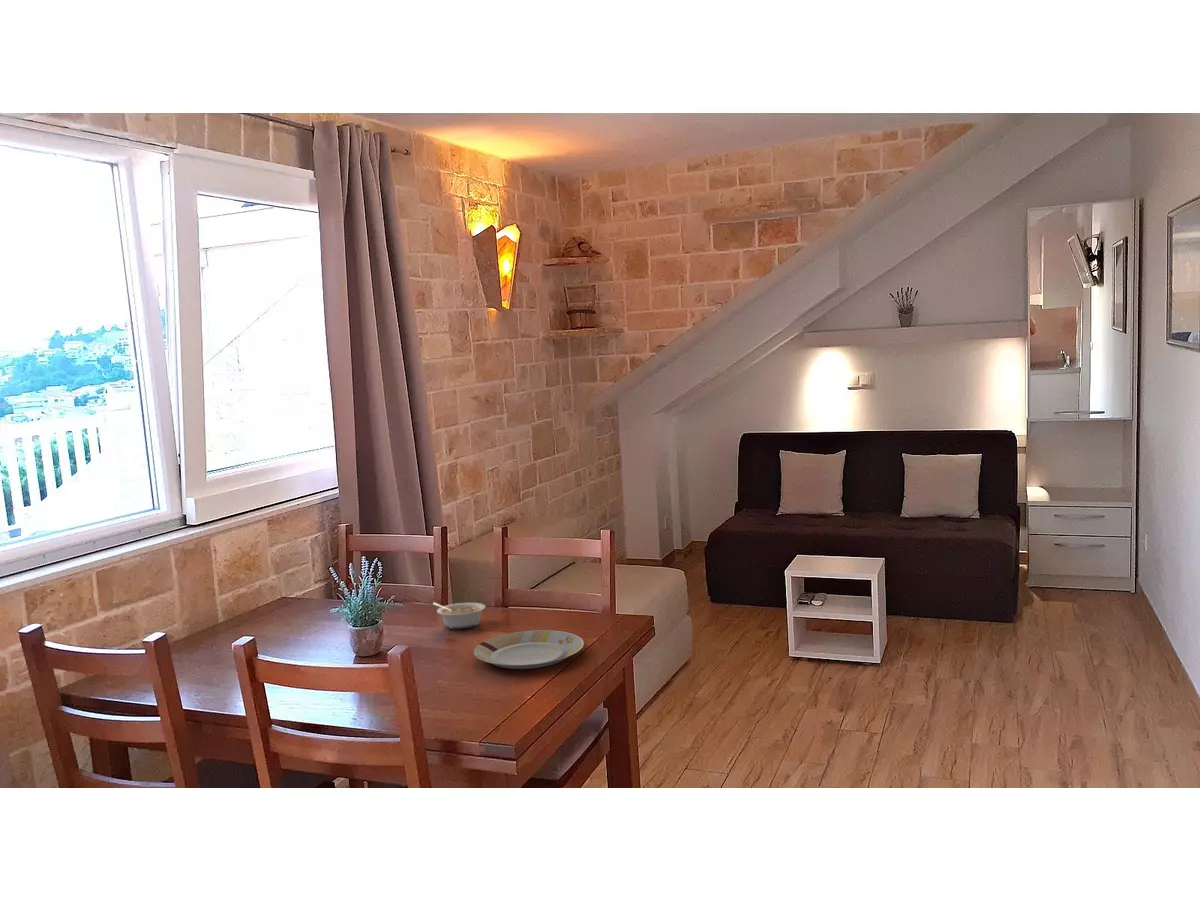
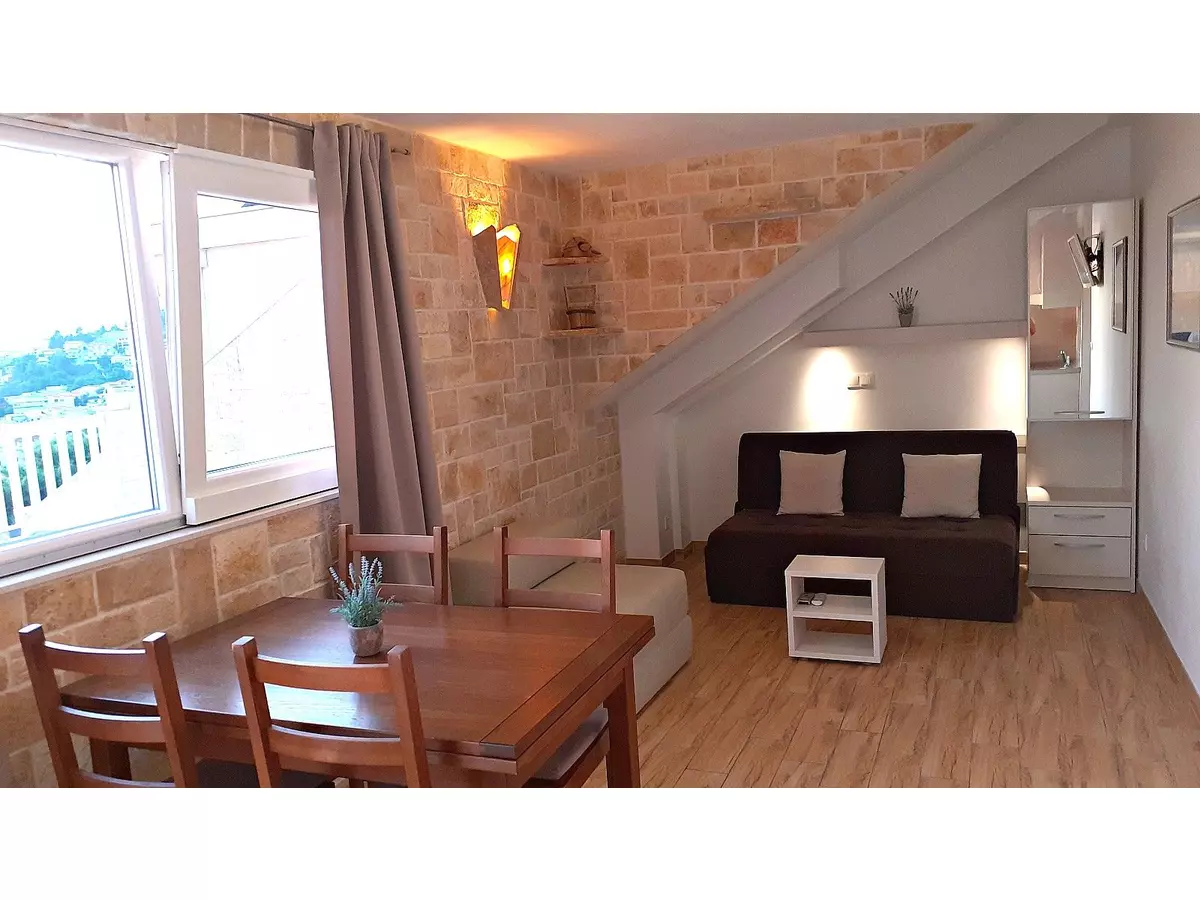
- legume [432,601,487,630]
- plate [473,629,585,670]
